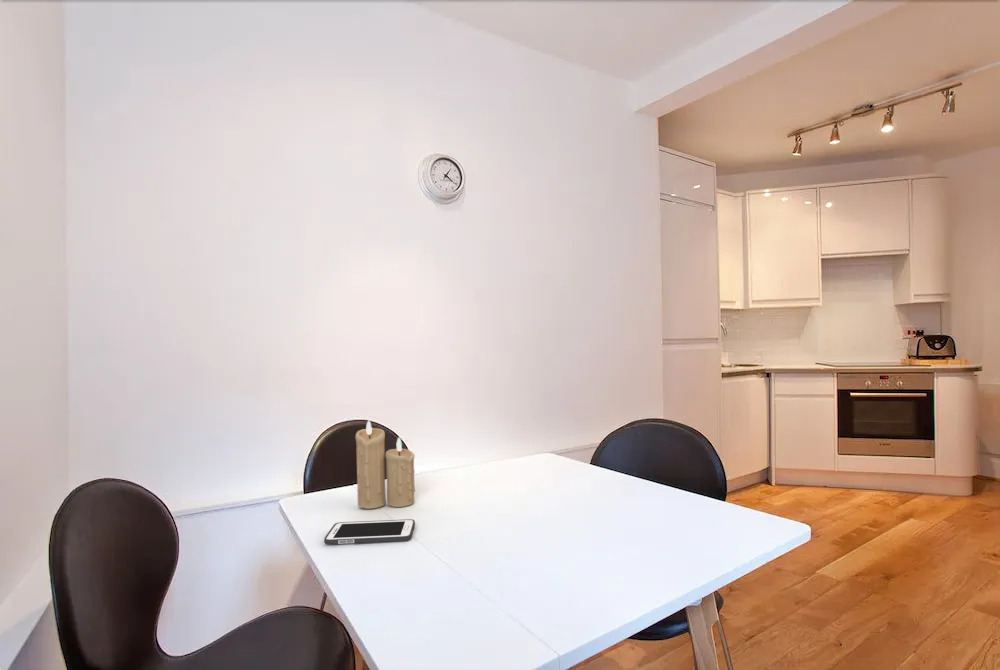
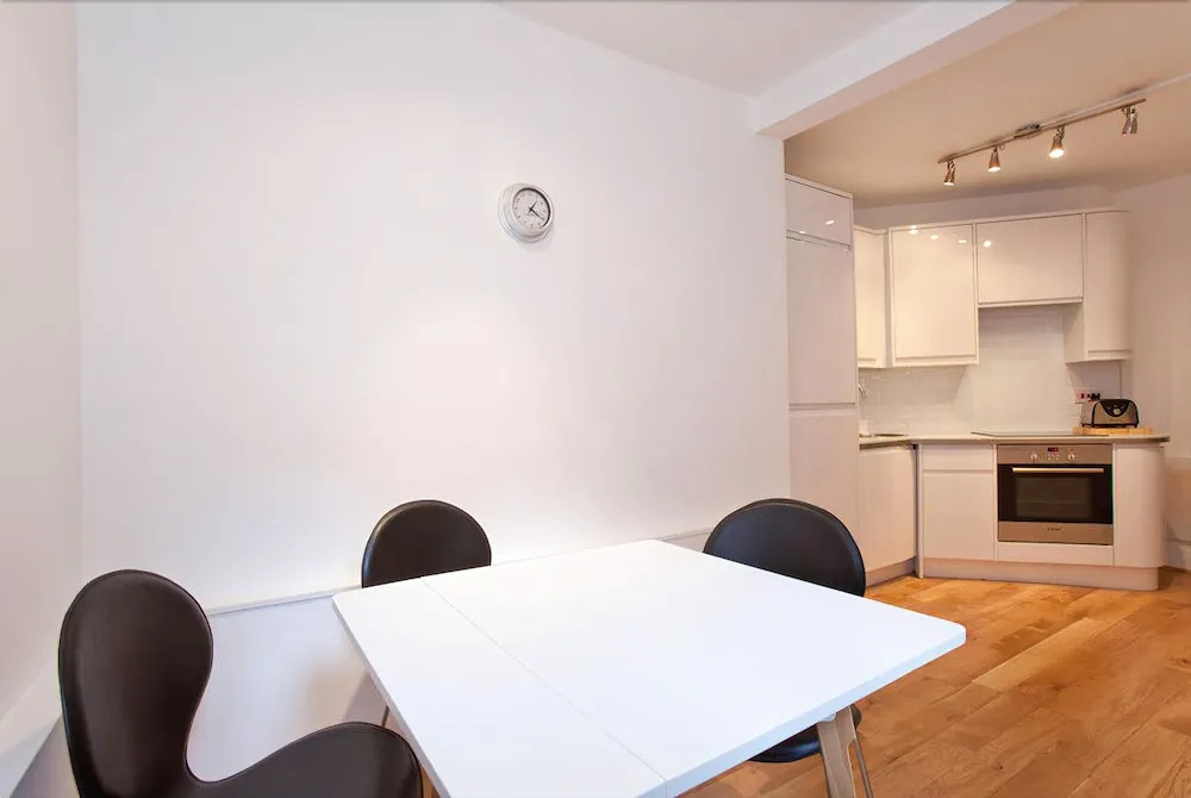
- candle [354,420,416,510]
- cell phone [323,518,416,545]
